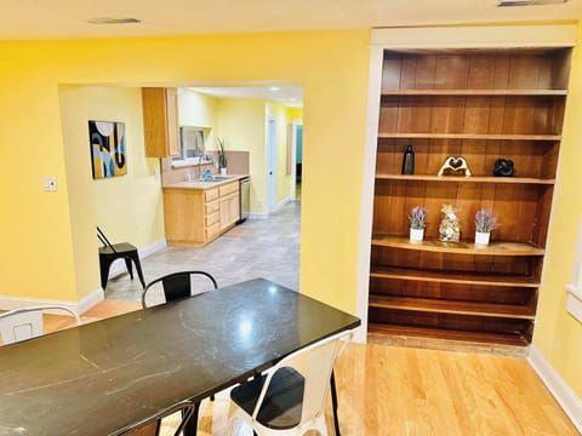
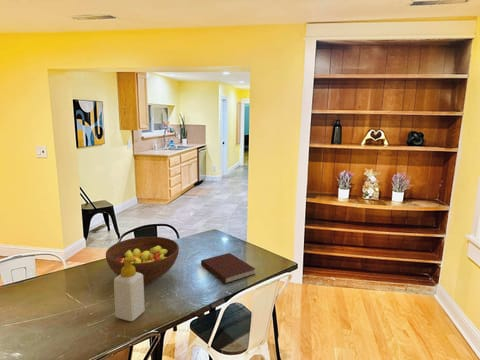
+ fruit bowl [105,236,180,285]
+ soap bottle [113,257,146,322]
+ notebook [200,252,256,284]
